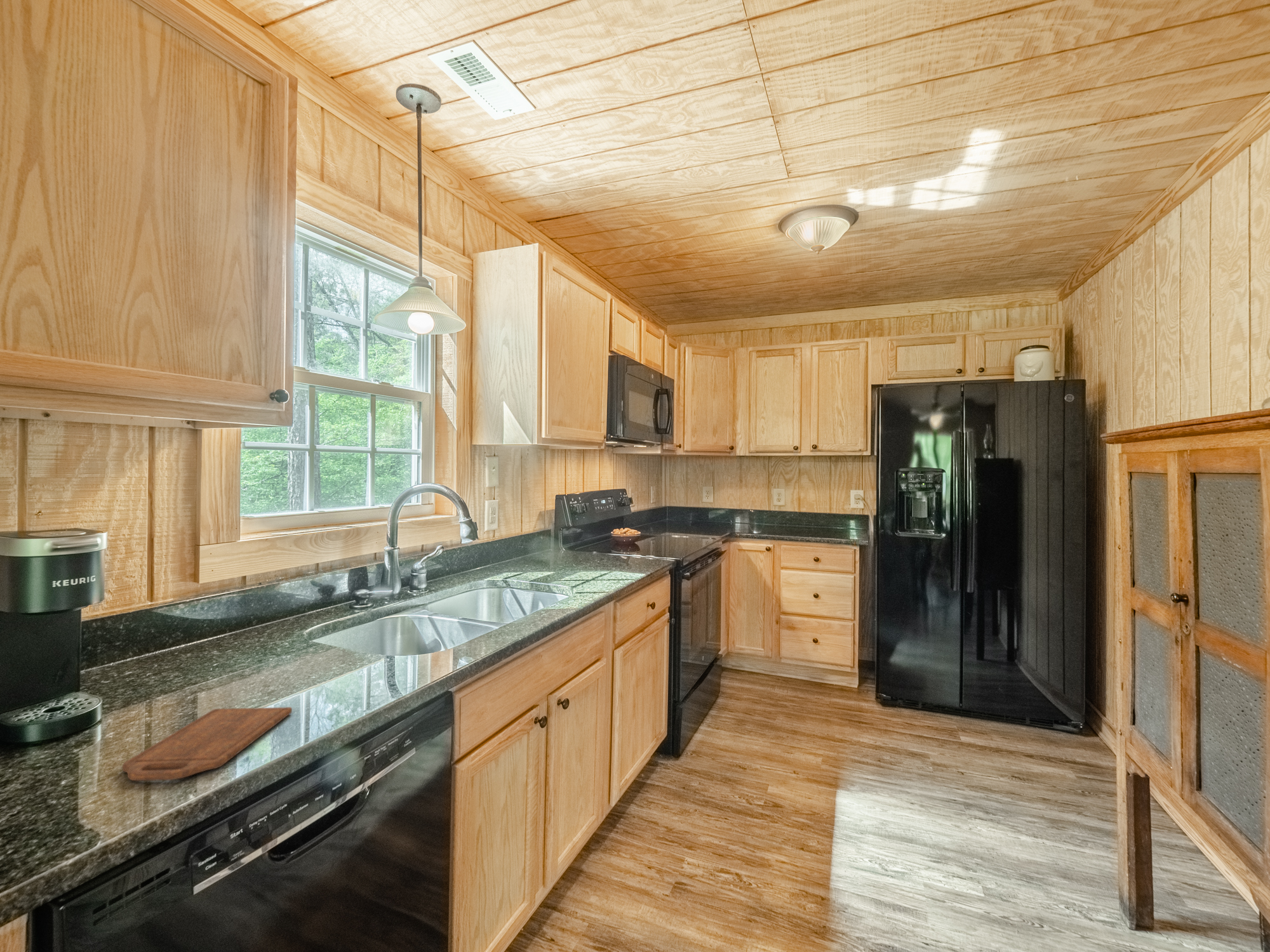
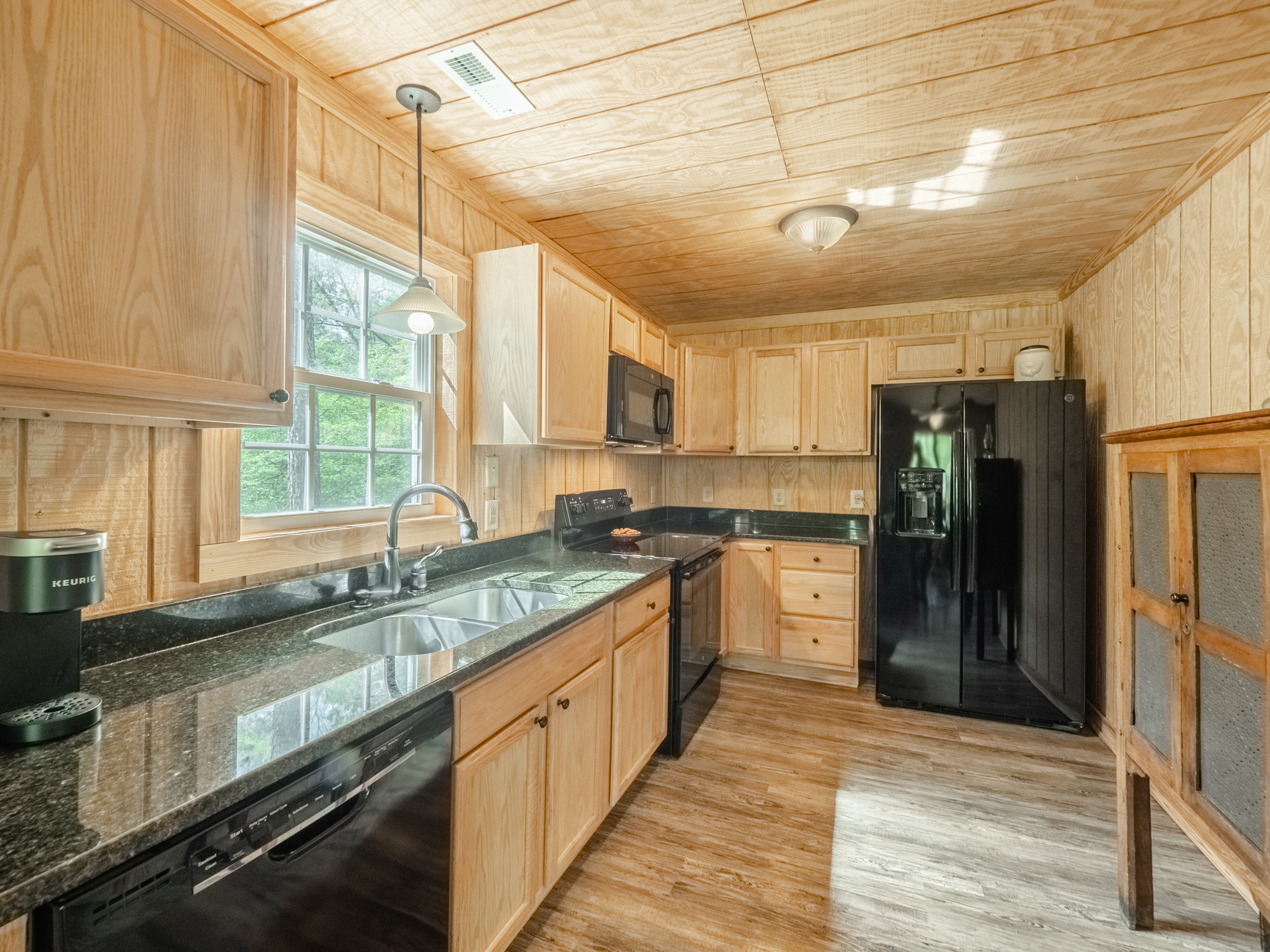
- cutting board [122,706,293,781]
